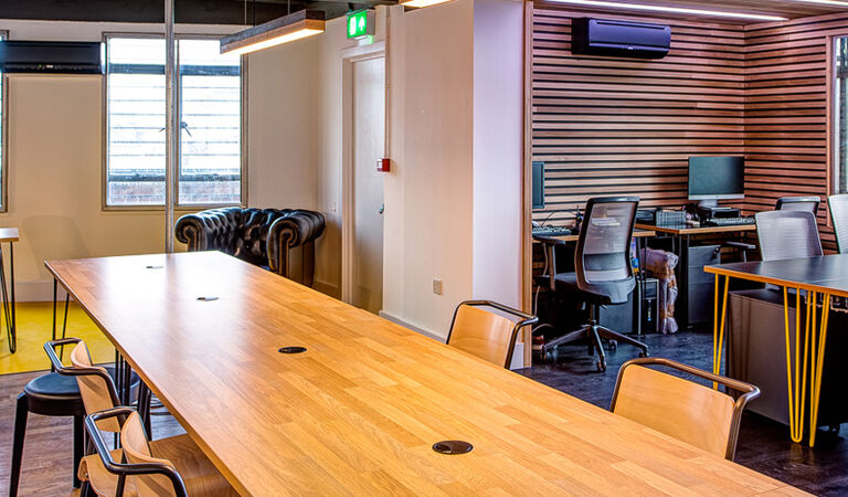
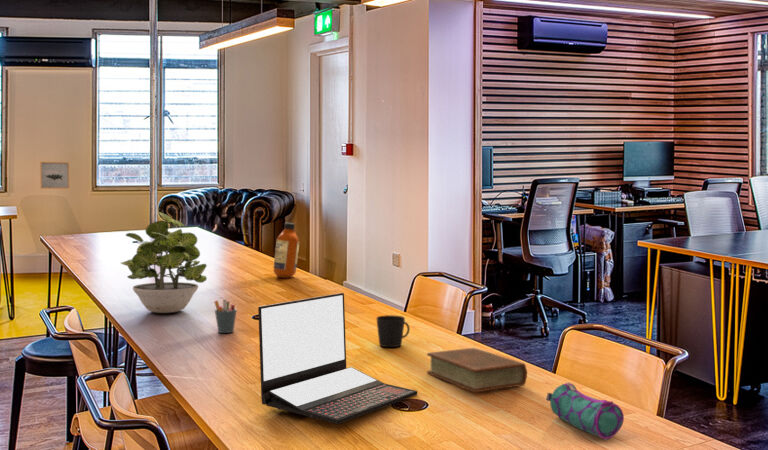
+ pencil case [545,381,625,441]
+ bottle [272,222,300,279]
+ cup [376,314,411,348]
+ potted plant [120,211,208,314]
+ laptop [257,292,418,425]
+ pen holder [213,298,238,334]
+ book [426,347,528,394]
+ wall art [39,161,70,190]
